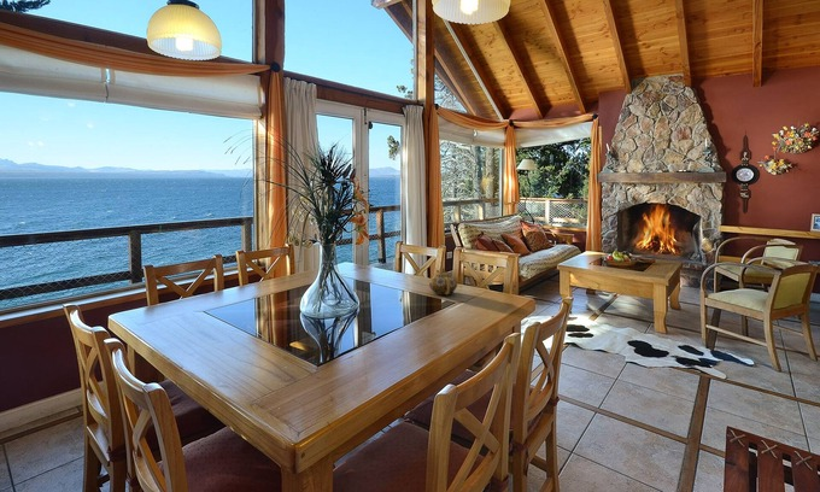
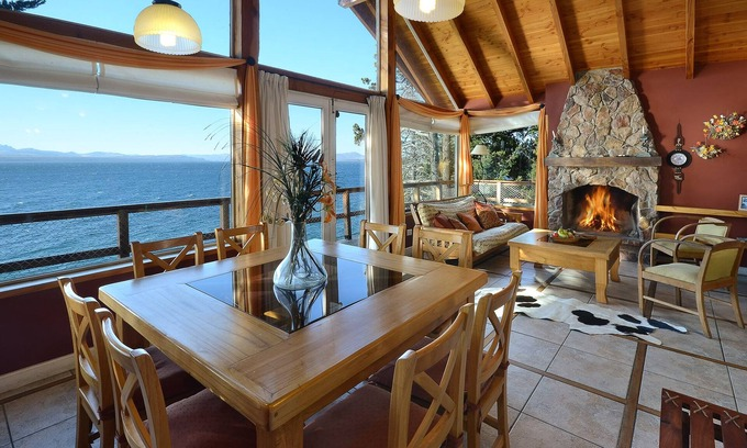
- teapot [428,266,458,295]
